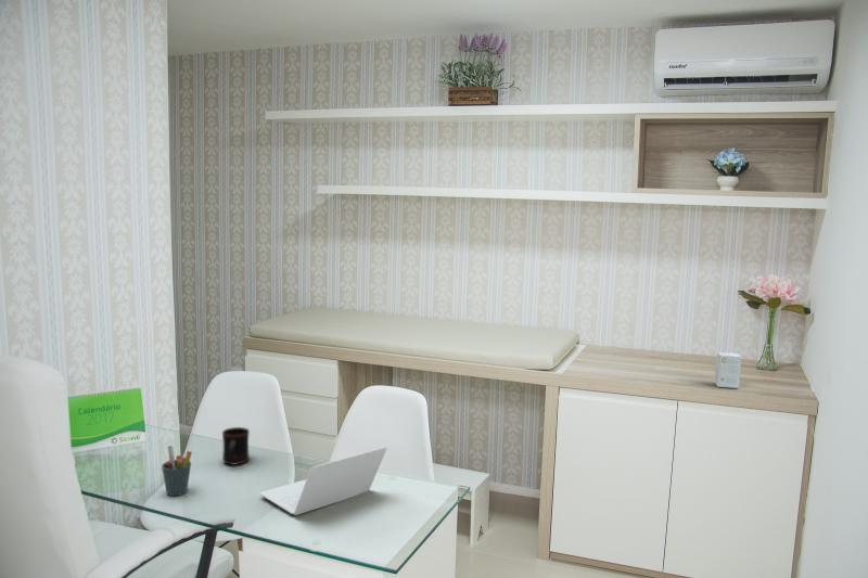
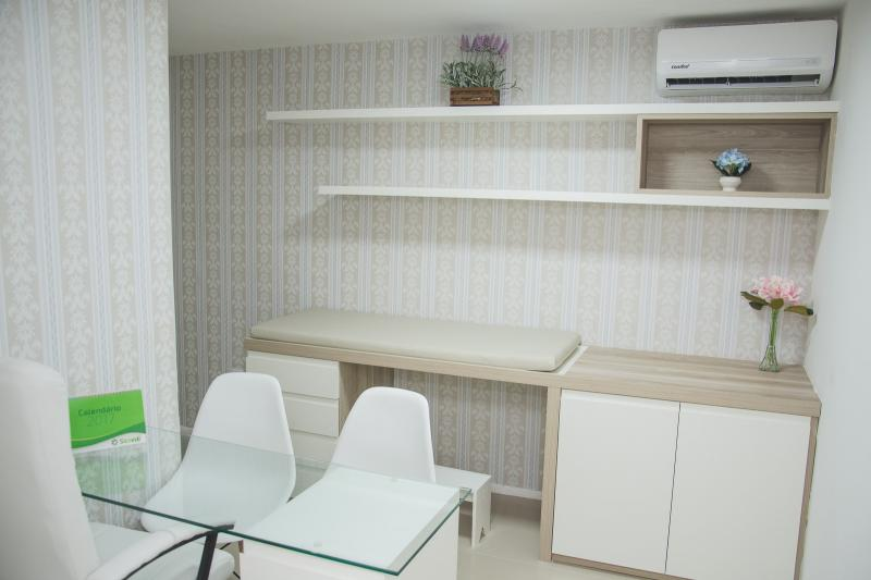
- pen holder [161,445,193,497]
- small box [714,351,742,389]
- mug [221,426,251,466]
- laptop [259,446,388,516]
